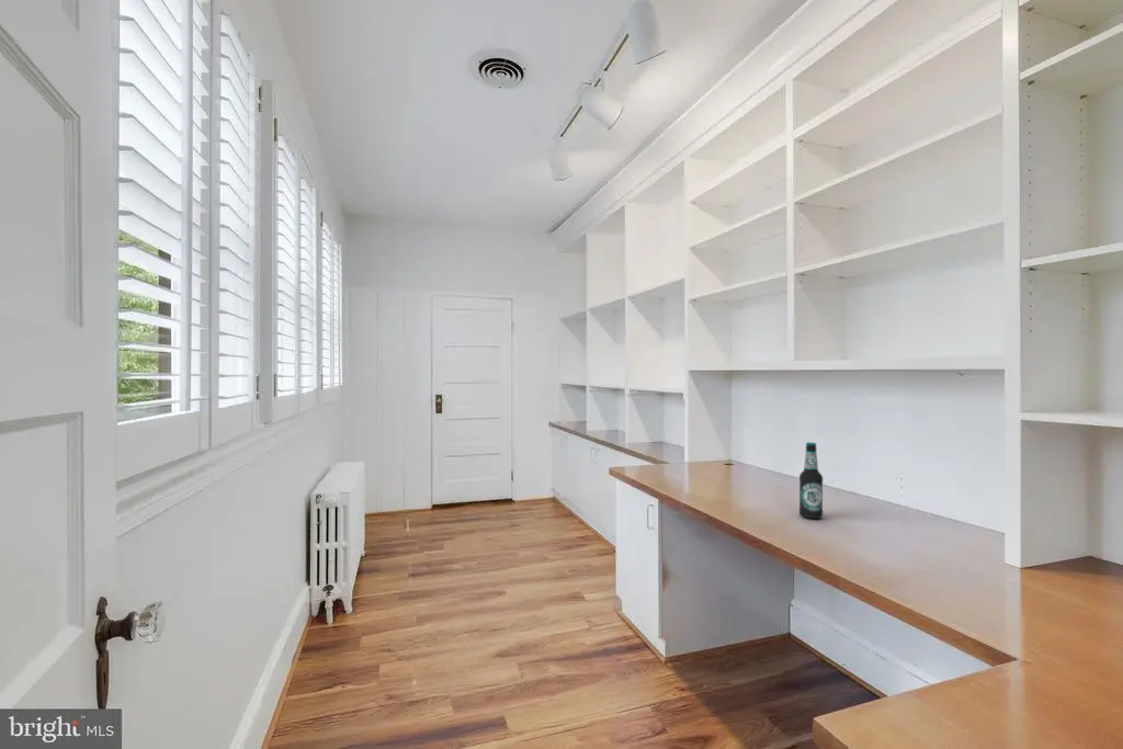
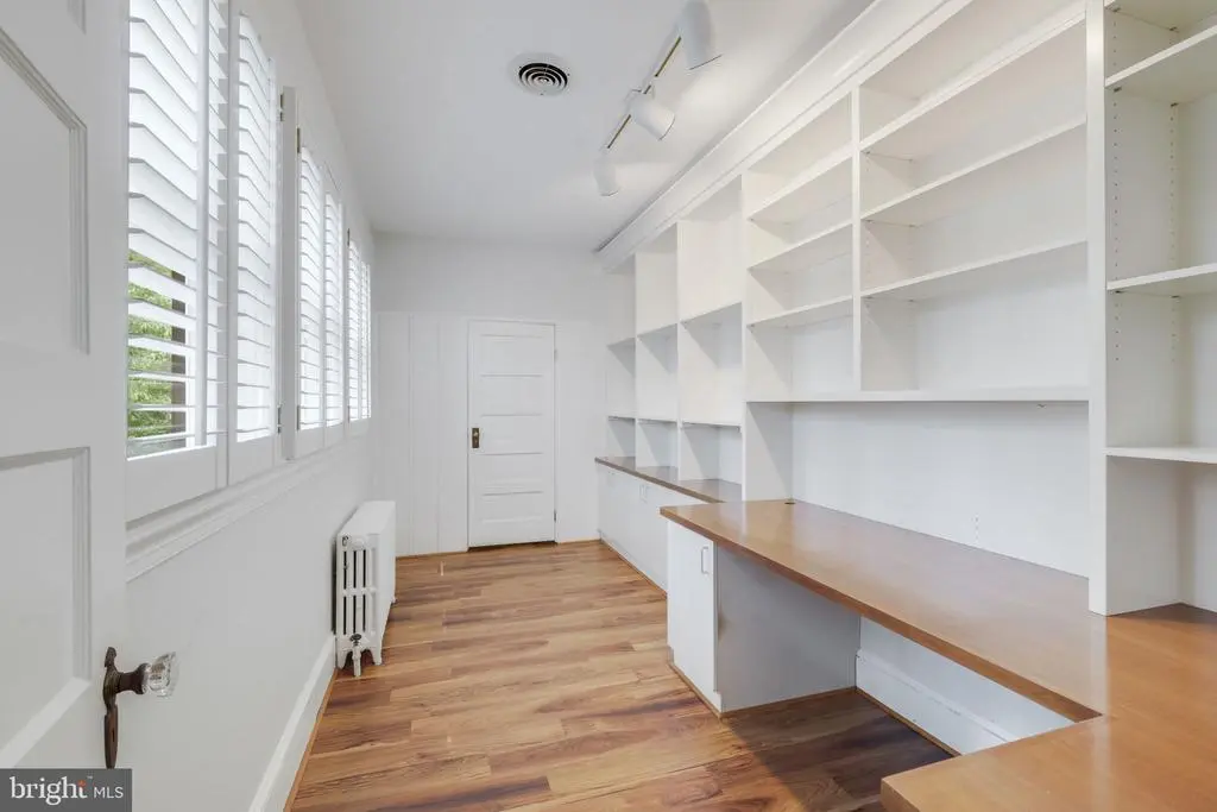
- bottle [798,441,824,520]
